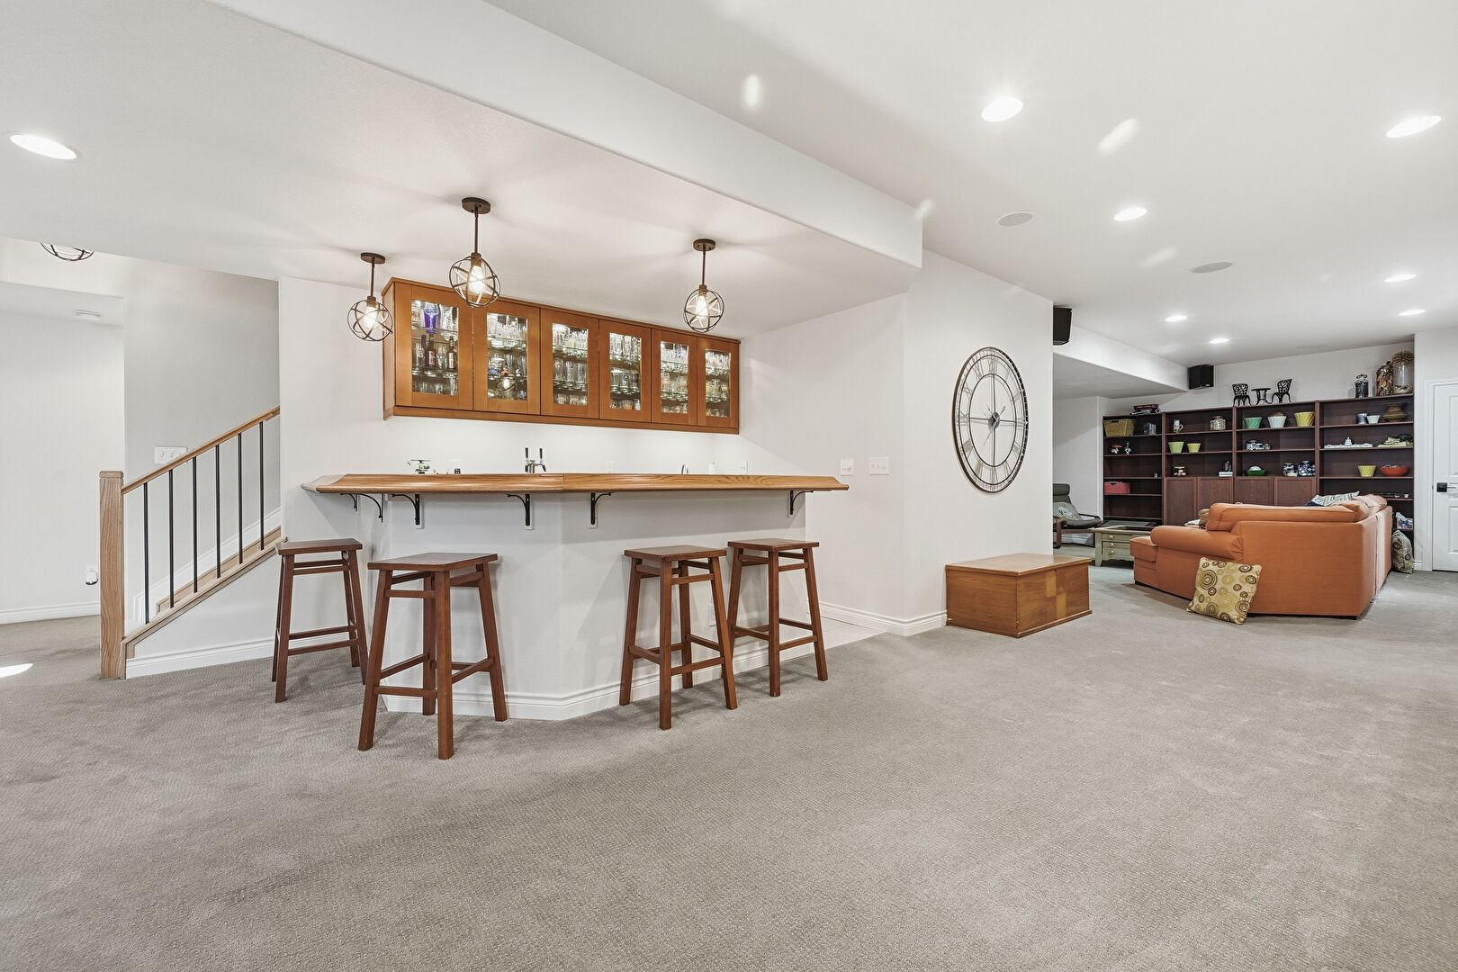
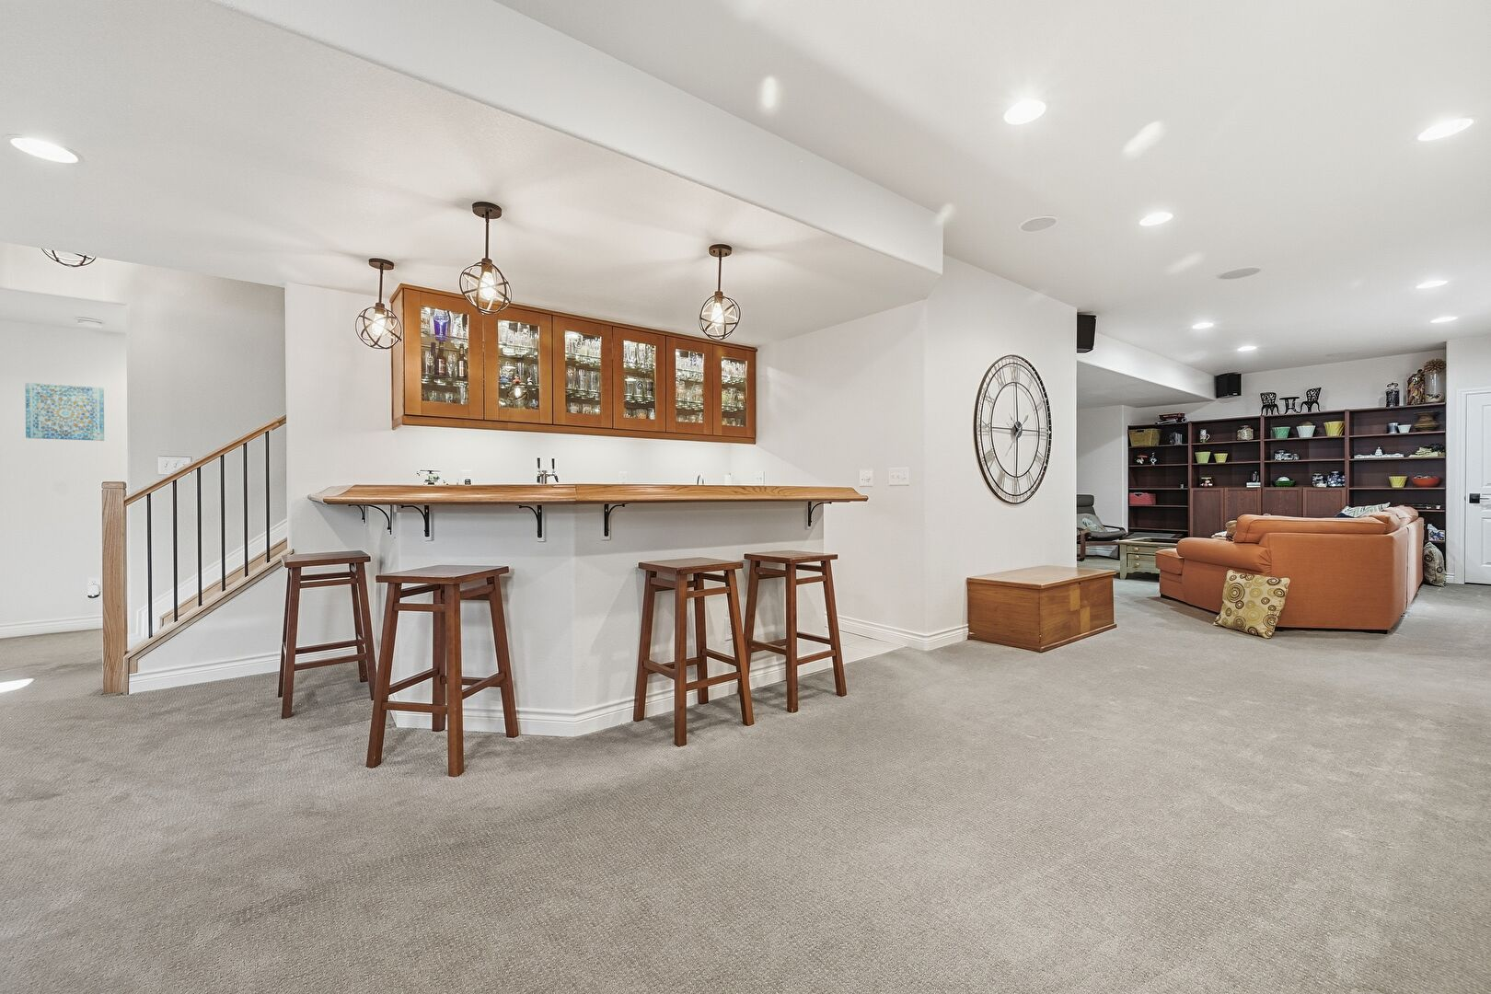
+ wall art [24,382,105,442]
